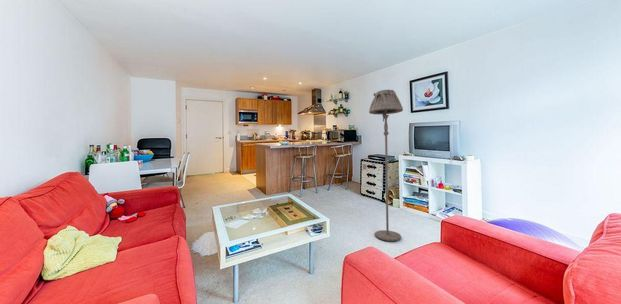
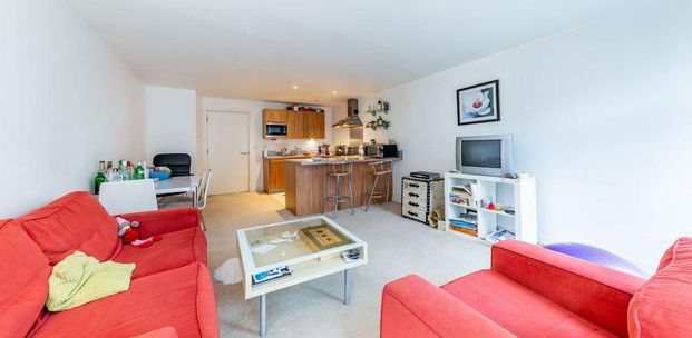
- floor lamp [368,89,404,242]
